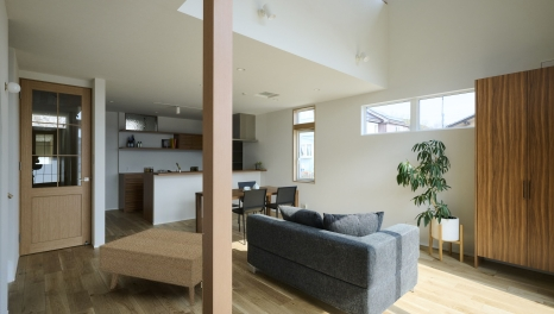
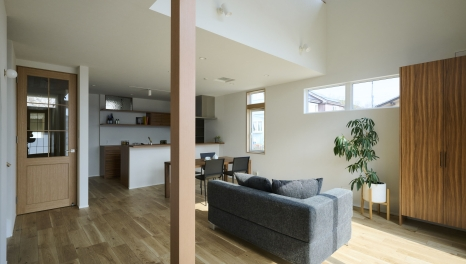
- coffee table [97,227,203,308]
